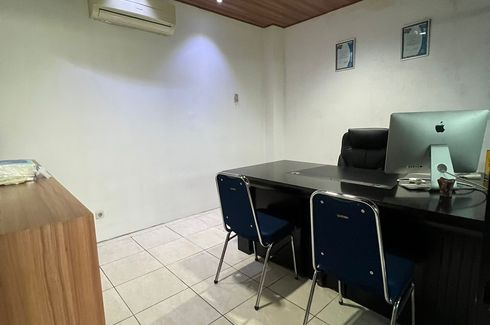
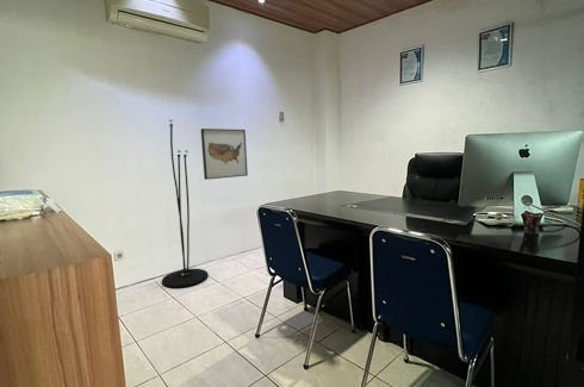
+ wall art [199,127,249,181]
+ floor lamp [161,118,210,289]
